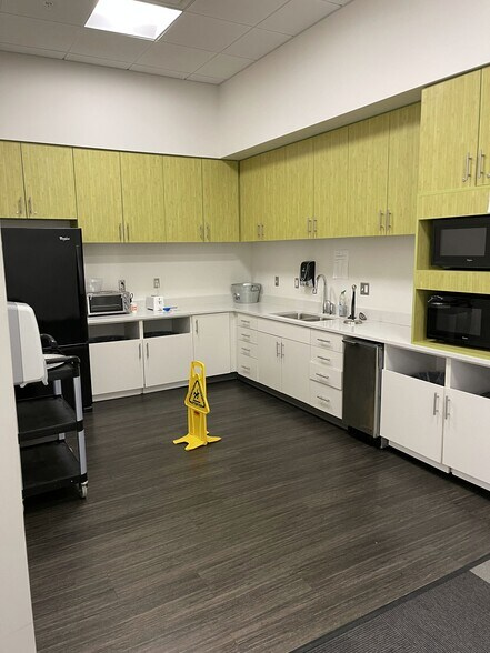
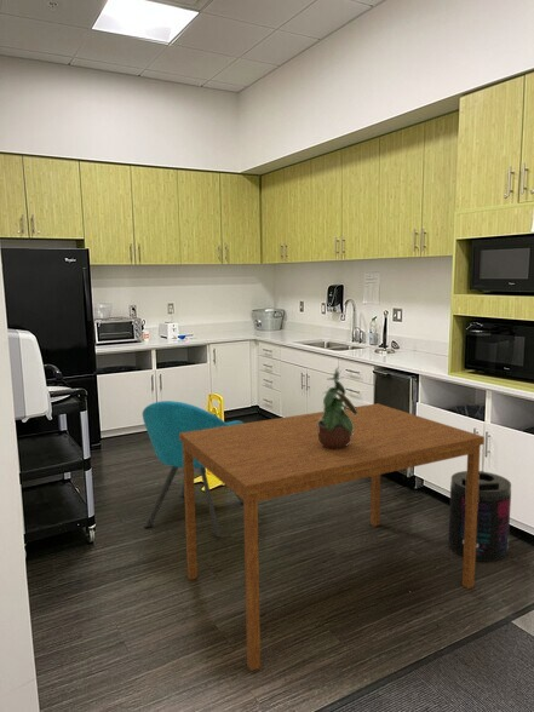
+ potted plant [317,366,357,449]
+ chair [142,400,245,539]
+ dining table [179,402,486,672]
+ supplement container [448,470,512,562]
